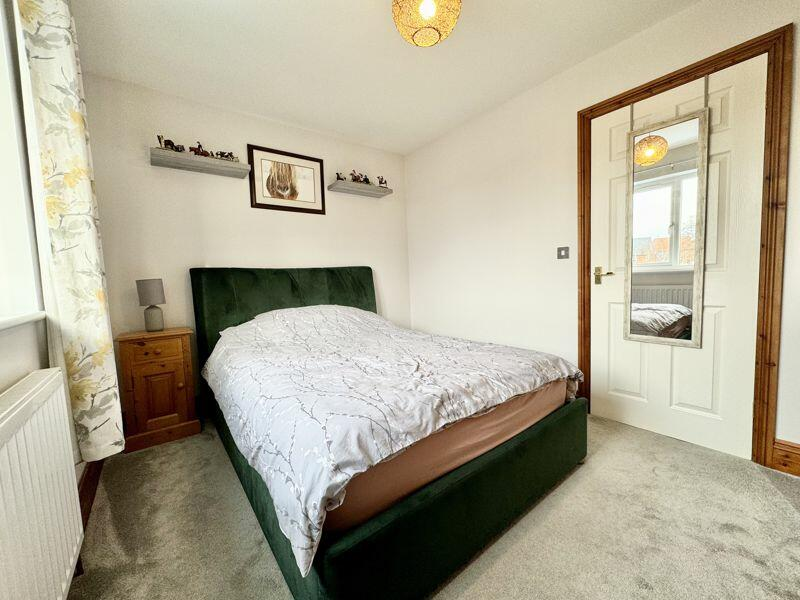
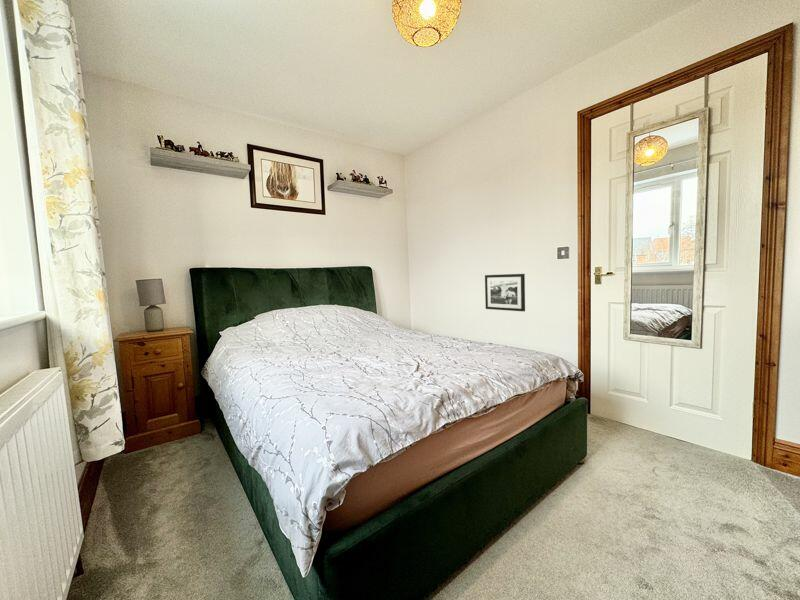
+ picture frame [484,273,526,312]
